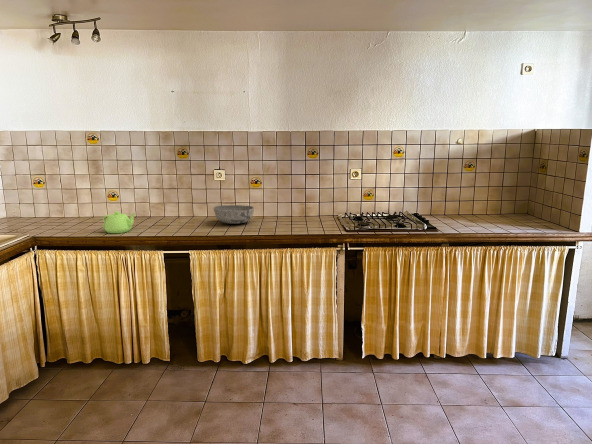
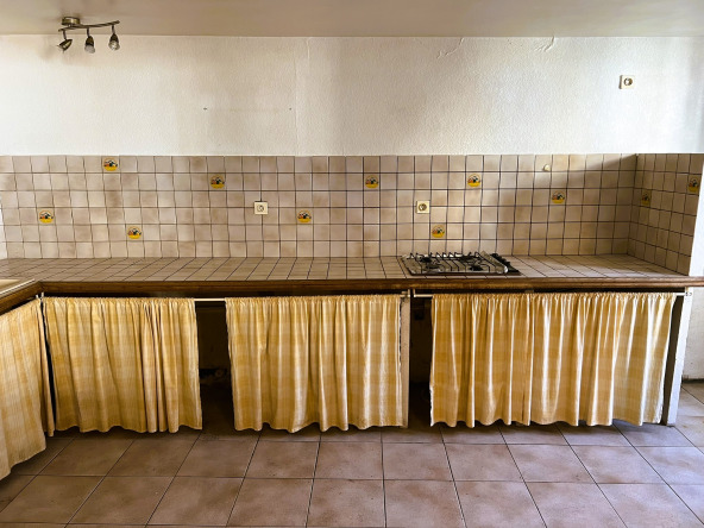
- bowl [213,204,255,225]
- teapot [102,210,136,234]
